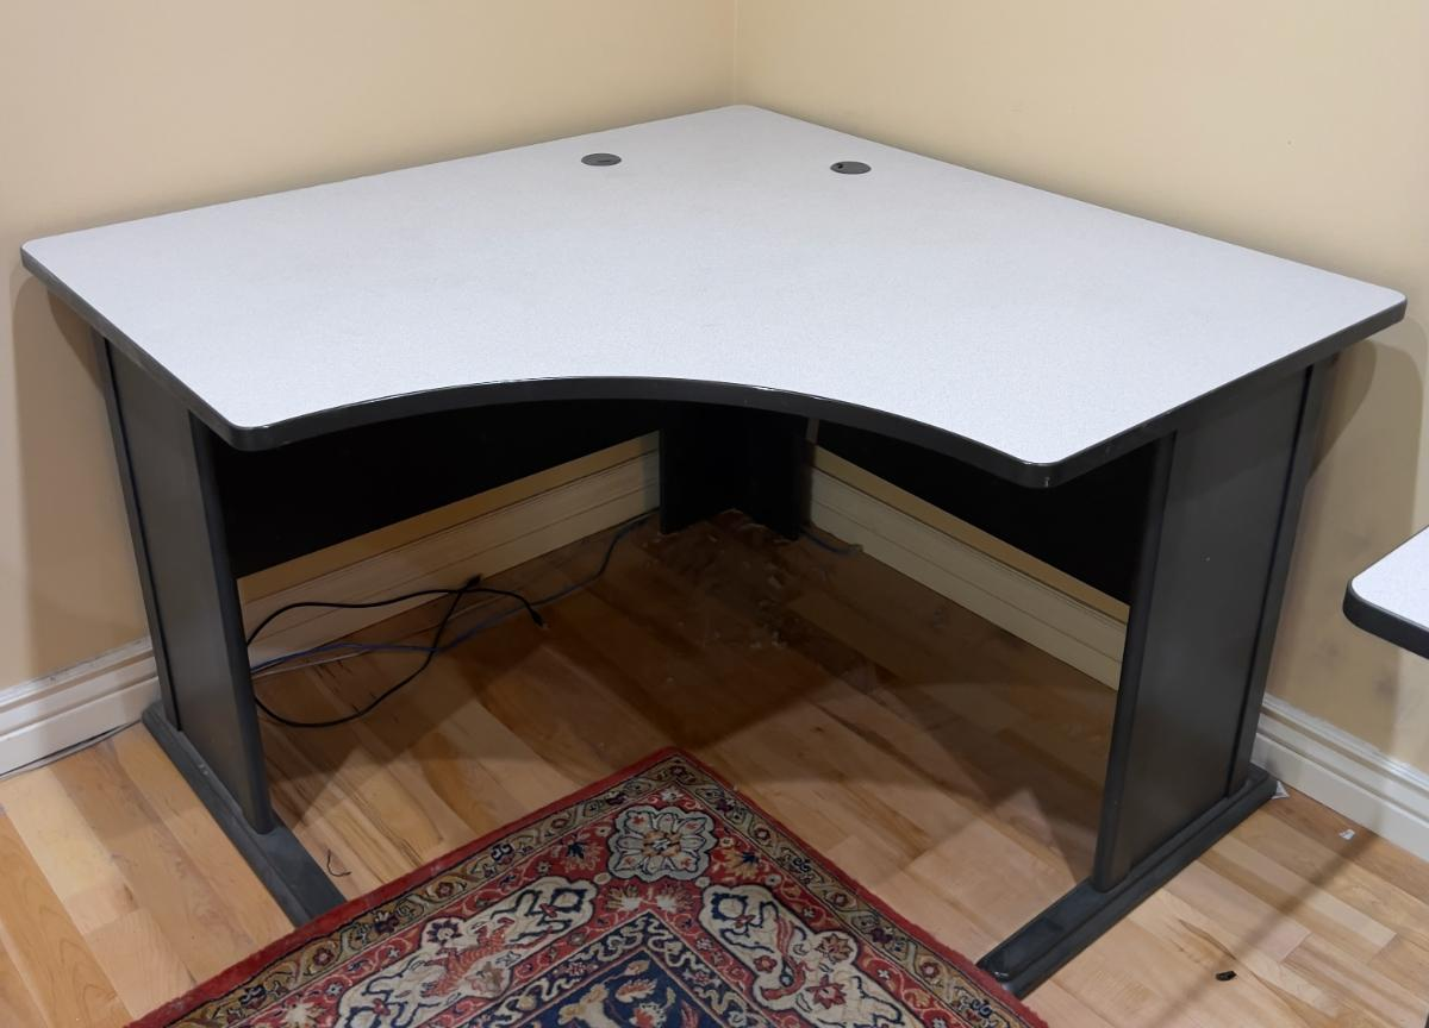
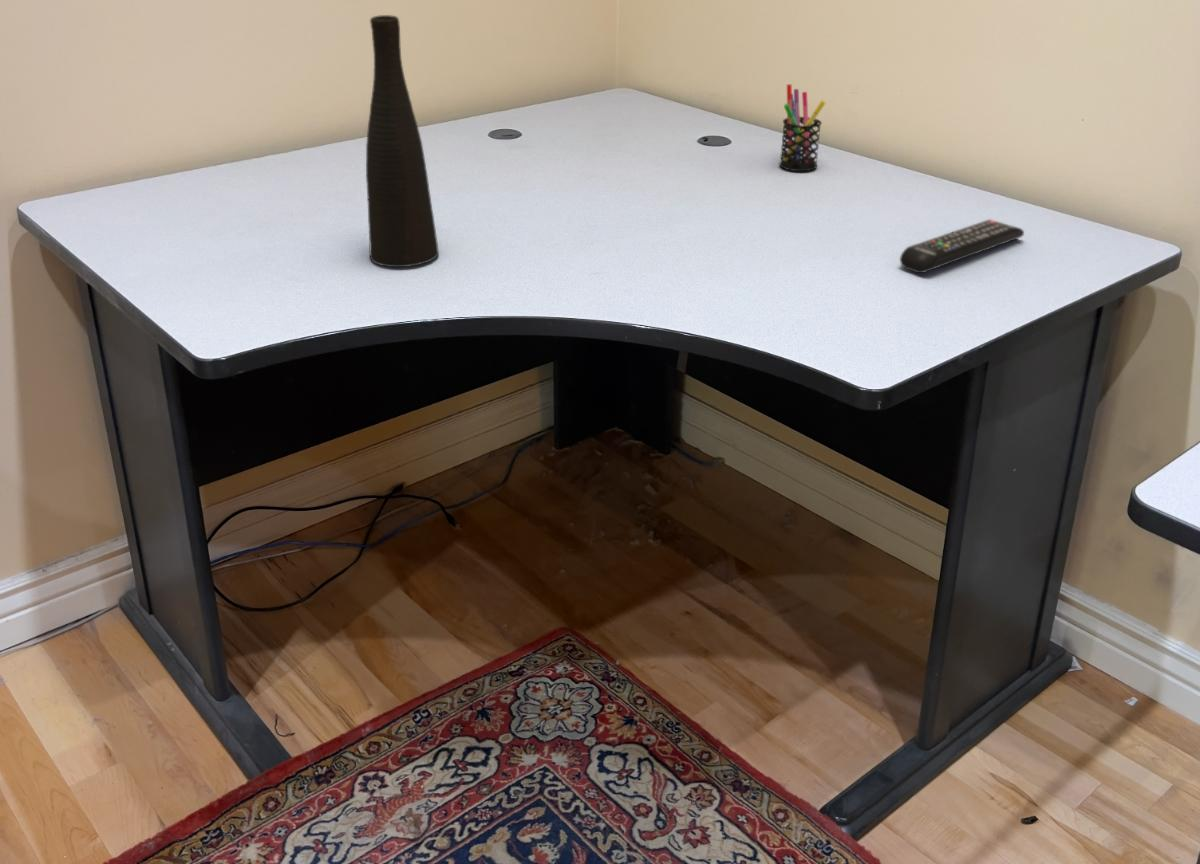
+ pen holder [778,83,827,172]
+ vase [365,14,440,268]
+ remote control [899,218,1025,274]
